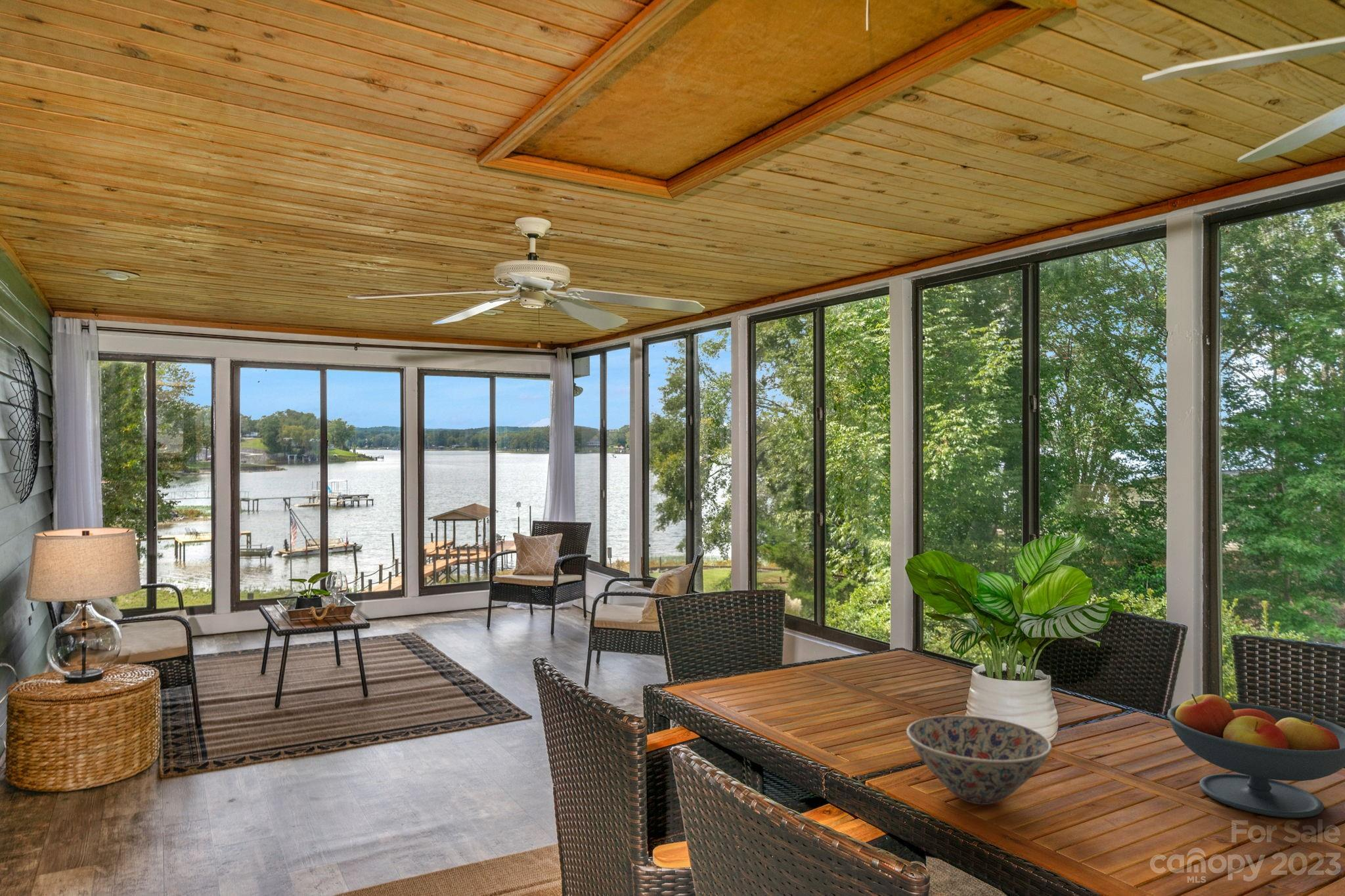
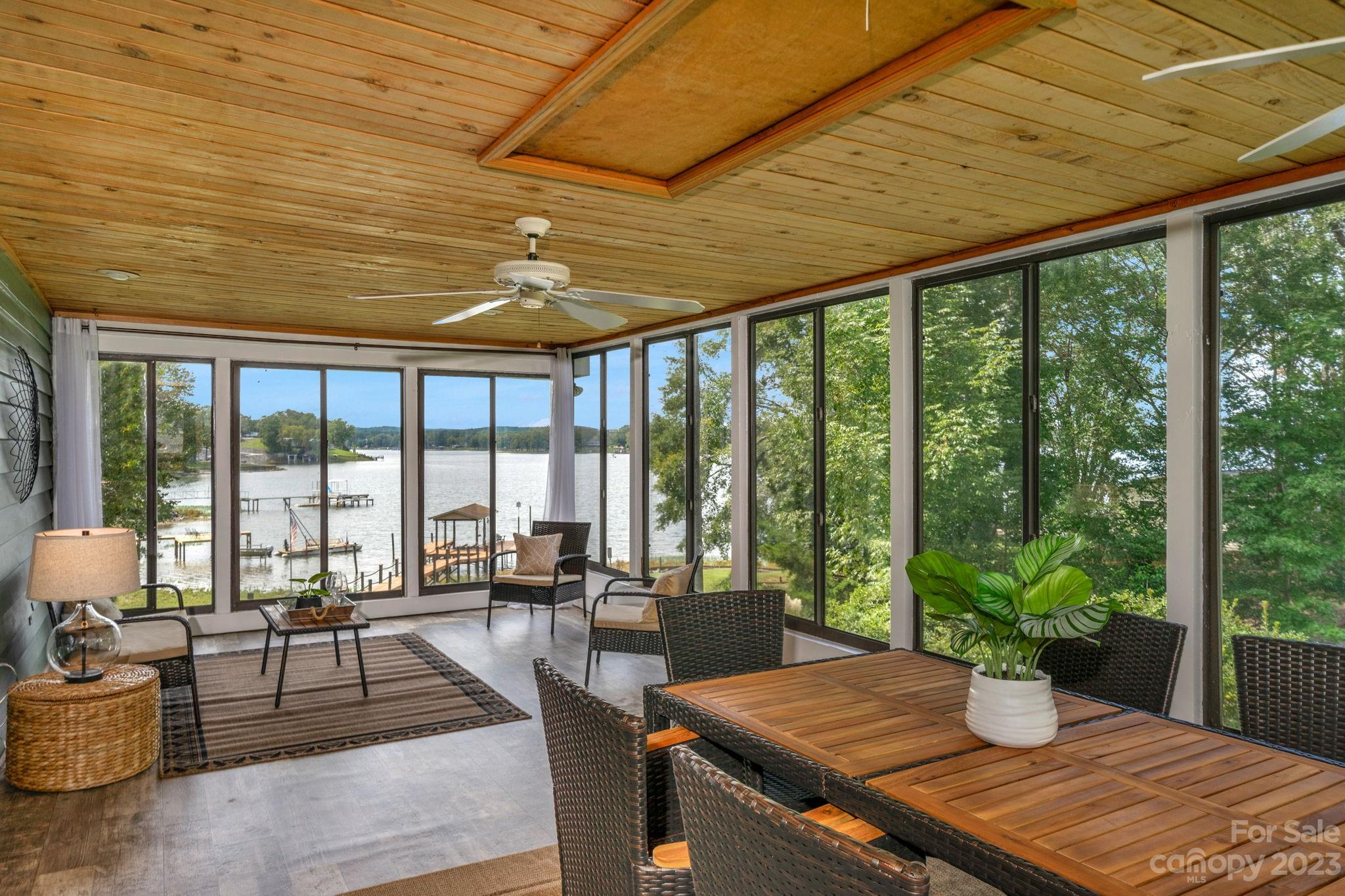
- fruit bowl [1166,693,1345,819]
- bowl [906,715,1053,805]
